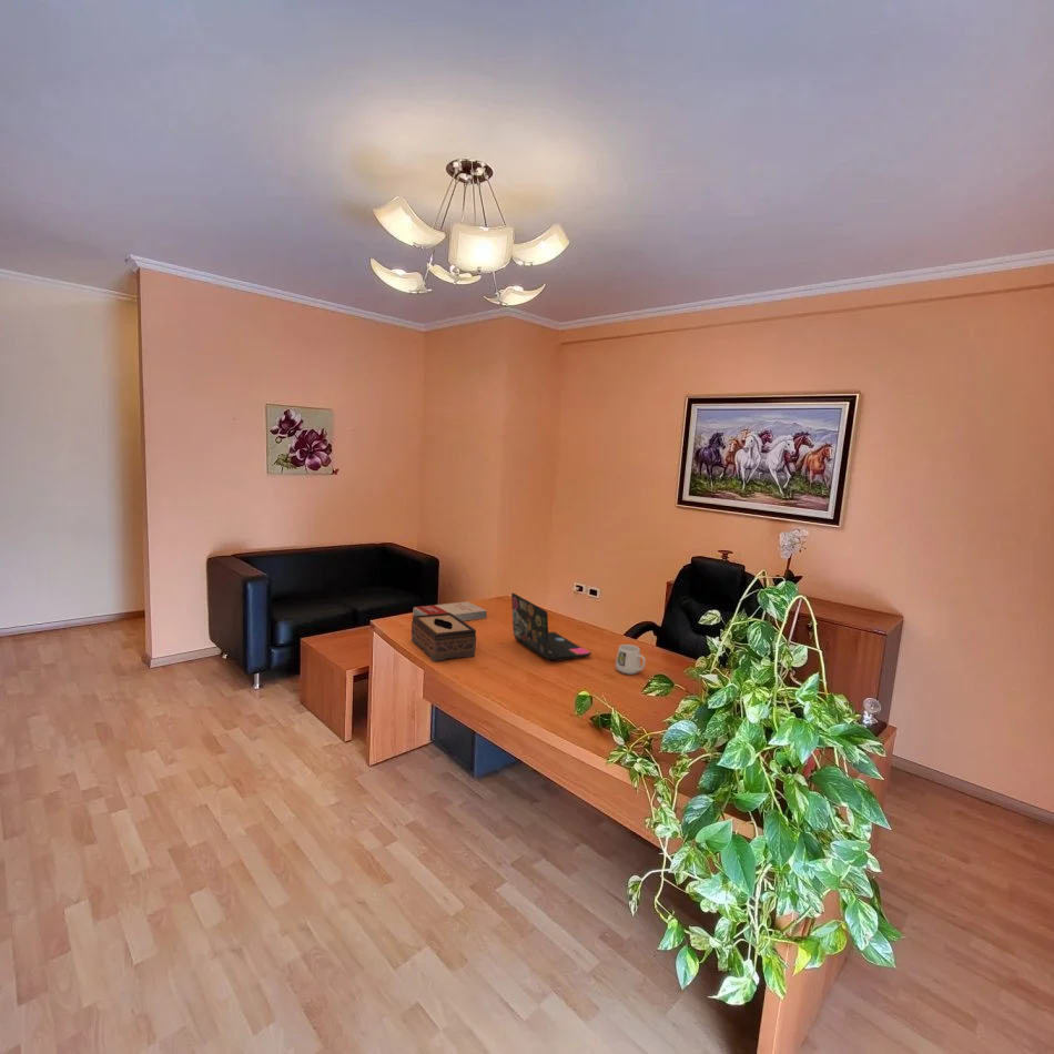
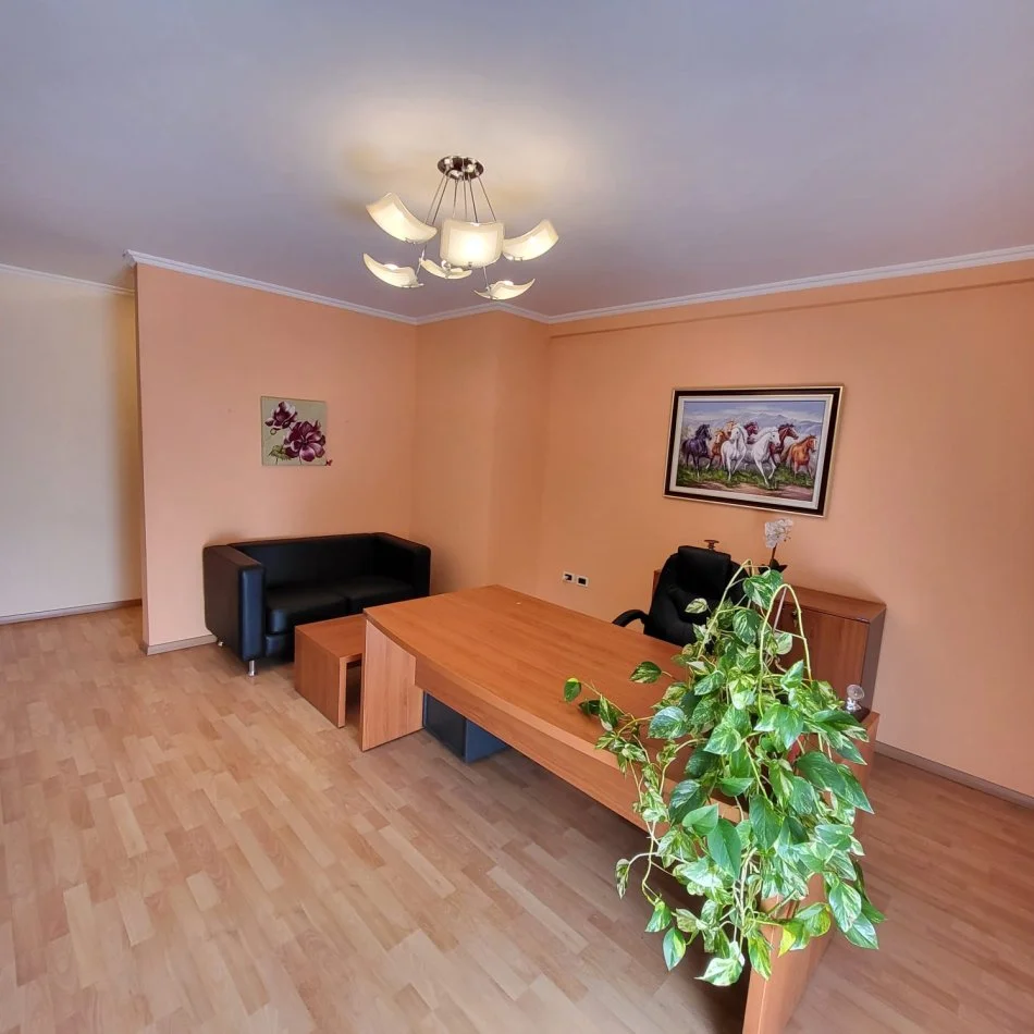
- tissue box [411,612,477,662]
- mug [615,643,647,676]
- laptop [510,591,592,662]
- book [412,600,488,621]
